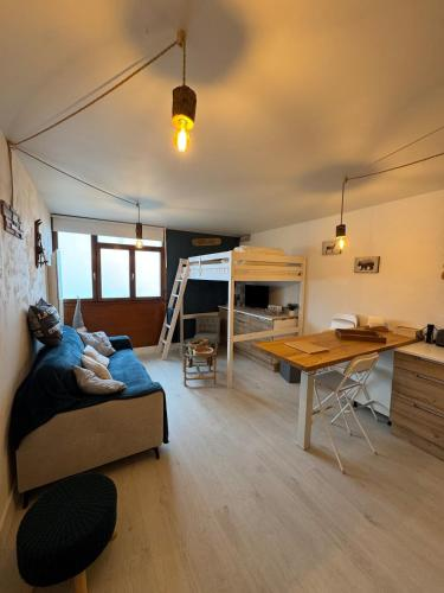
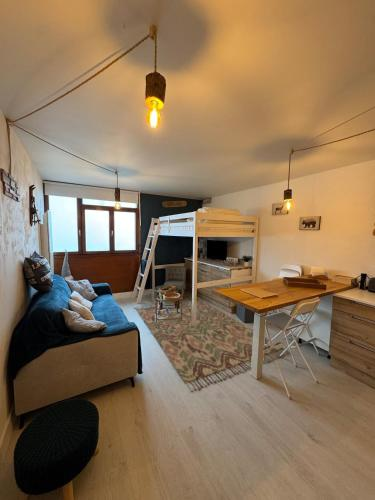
+ rug [133,297,291,393]
